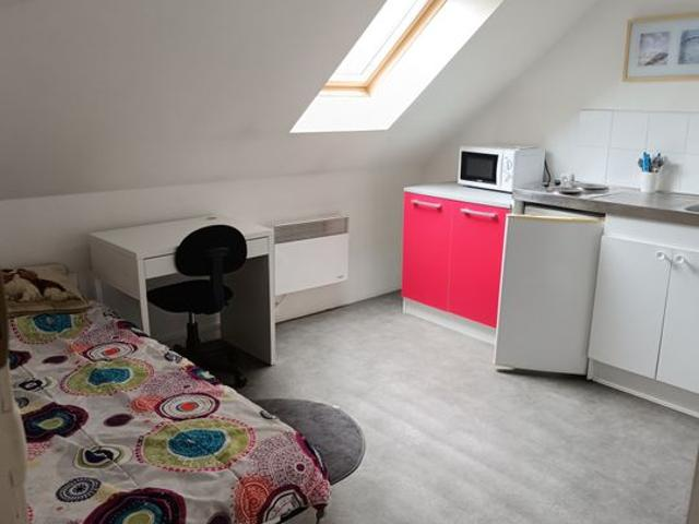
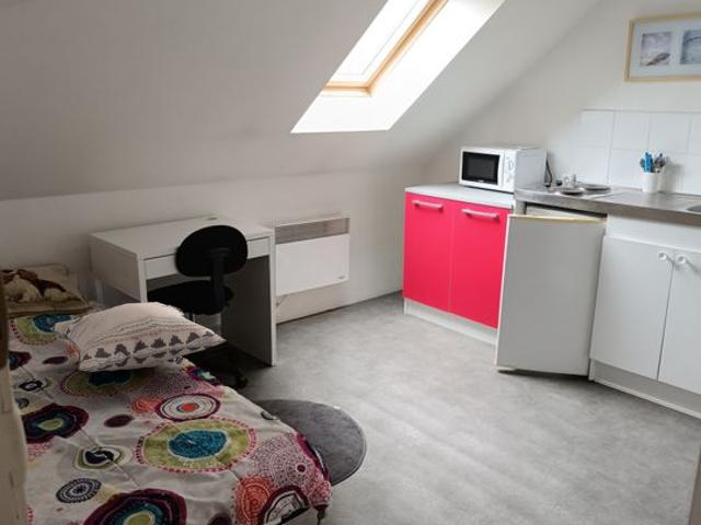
+ decorative pillow [49,301,227,373]
